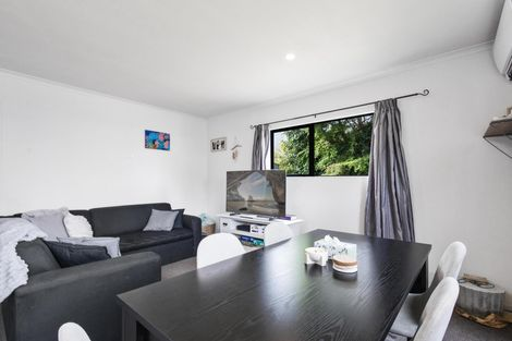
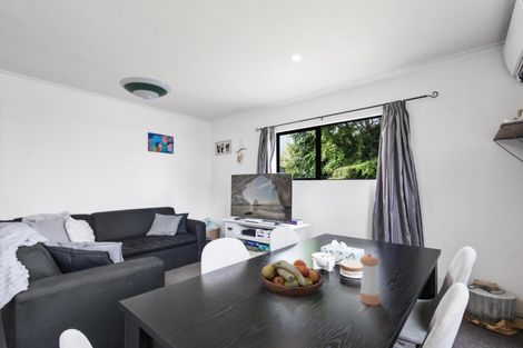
+ pepper shaker [359,252,381,307]
+ fruit bowl [260,259,324,298]
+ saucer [119,76,172,100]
